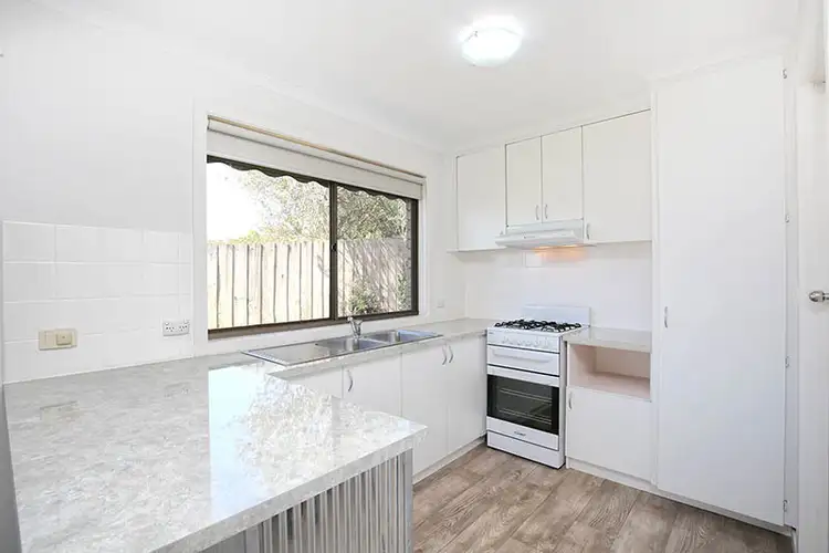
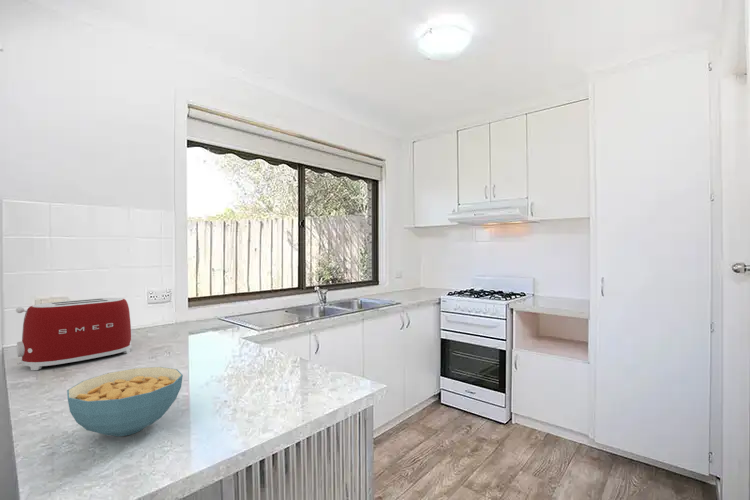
+ cereal bowl [66,366,184,437]
+ toaster [15,297,132,371]
